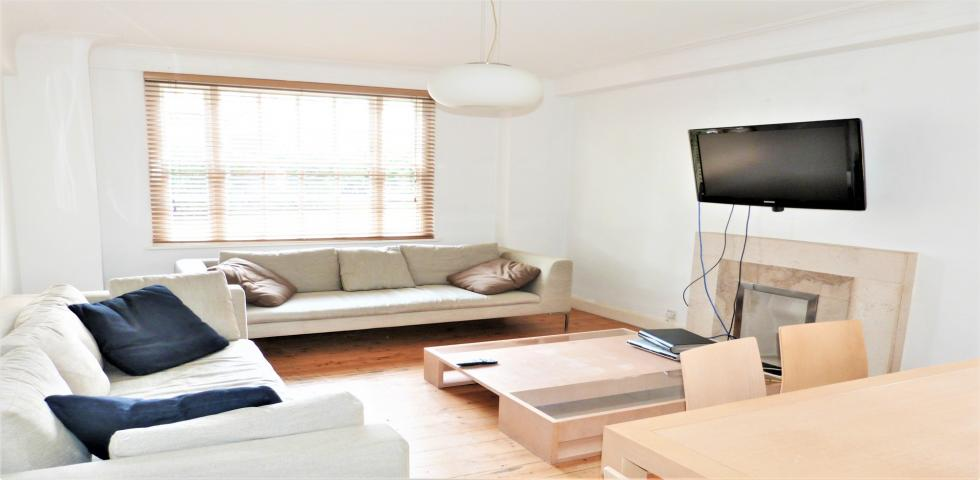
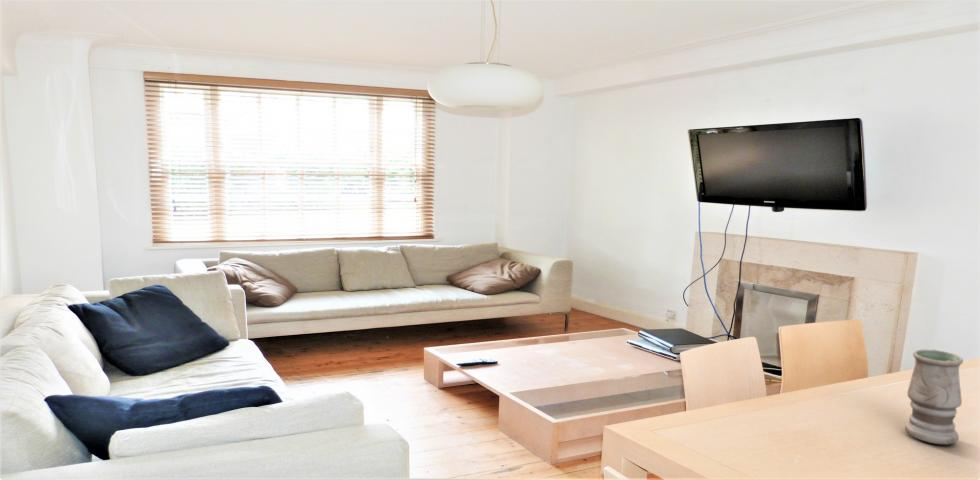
+ vase [904,348,964,446]
